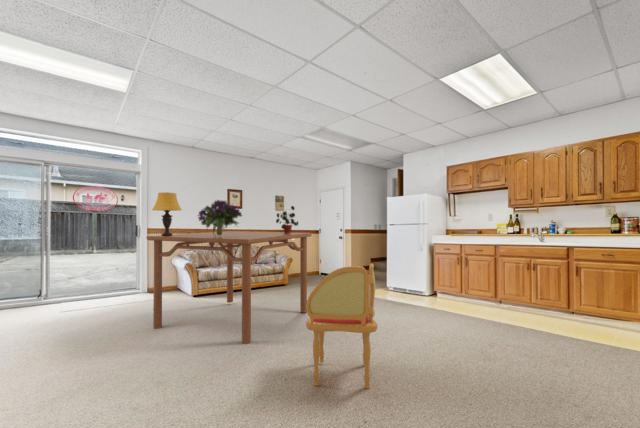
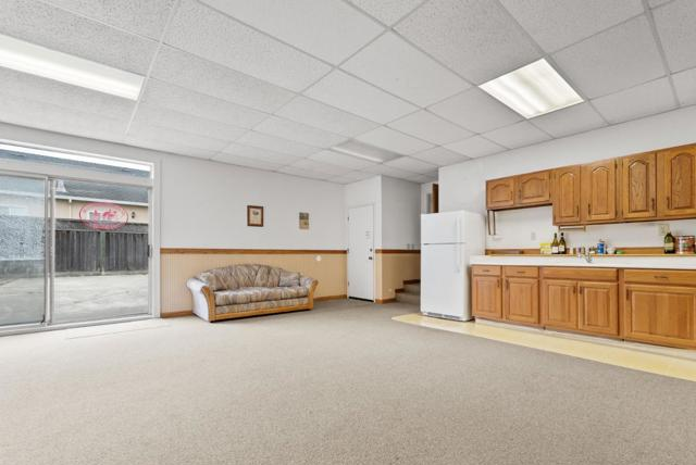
- potted plant [275,205,299,233]
- dining chair [305,263,379,390]
- dining table [146,230,313,345]
- table lamp [151,191,183,236]
- bouquet [197,199,243,236]
